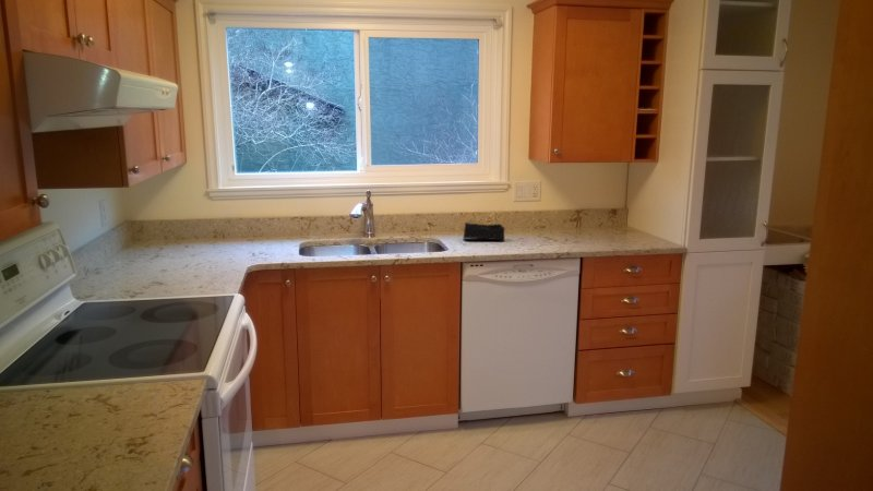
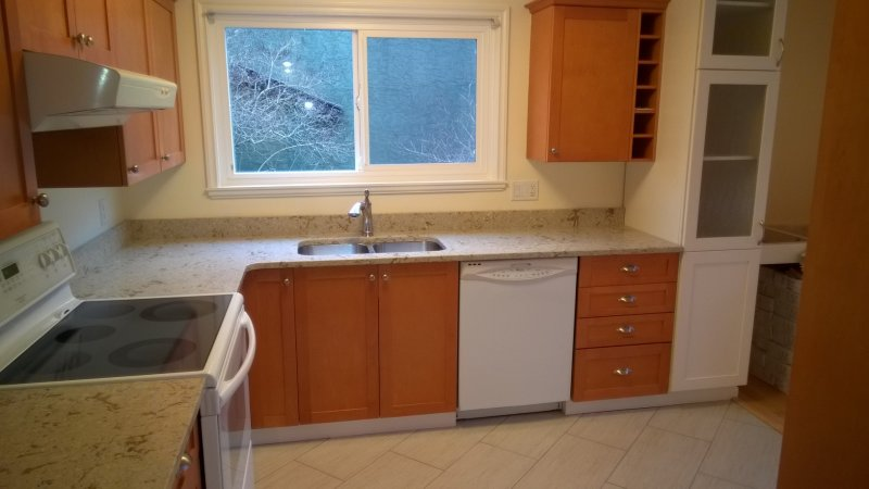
- speaker [462,221,505,242]
